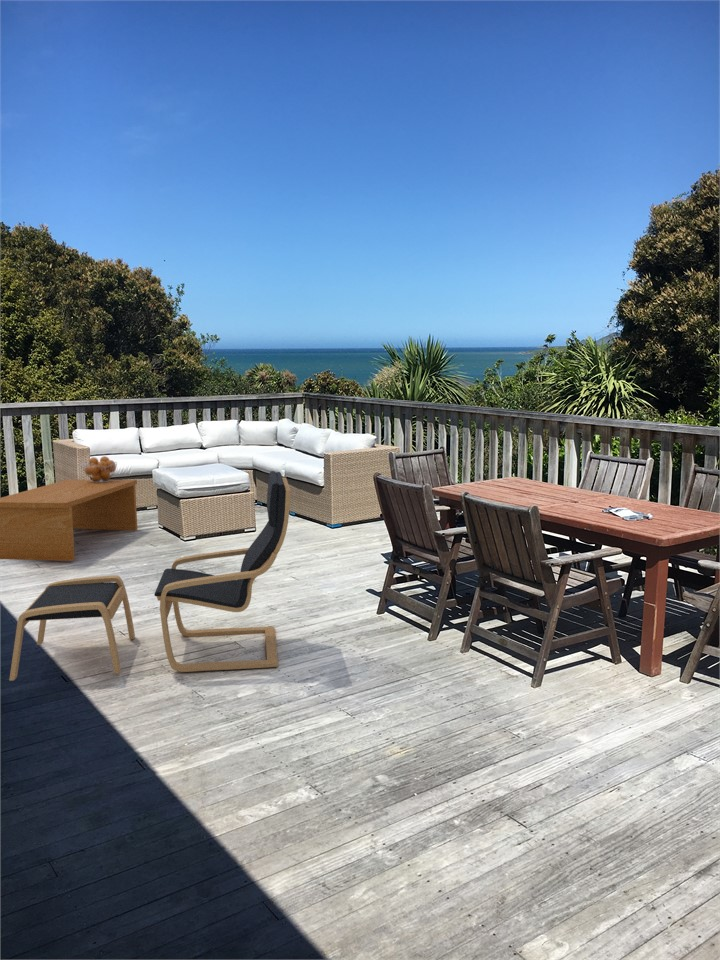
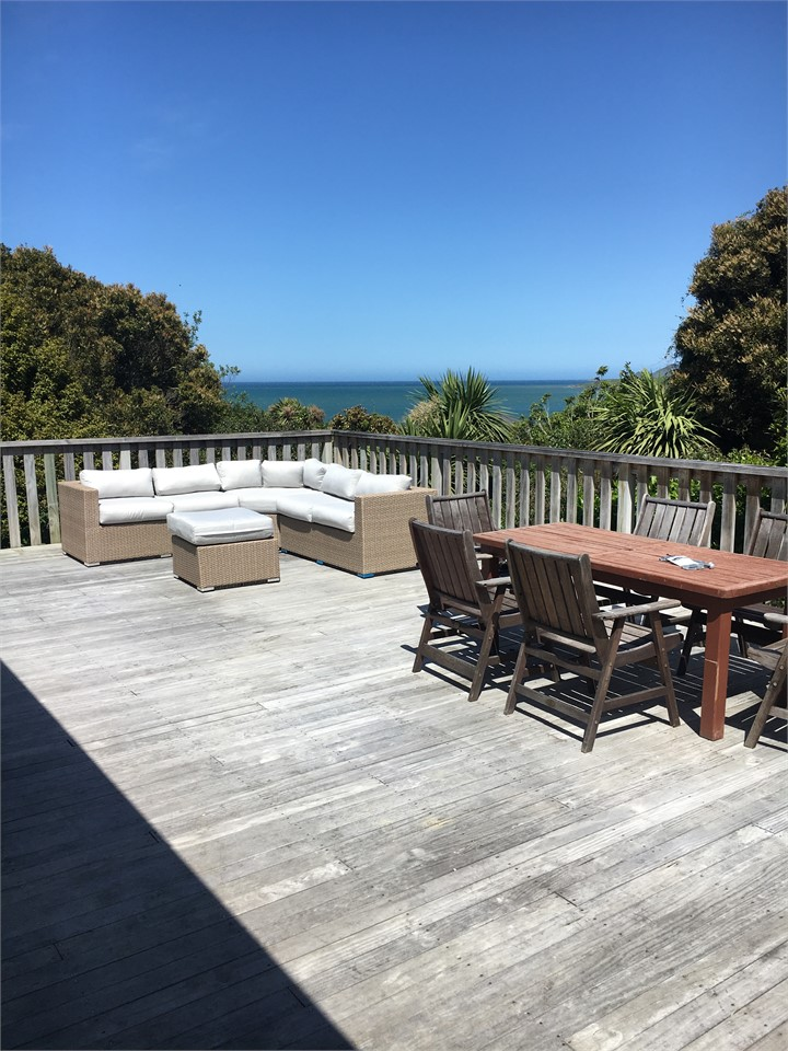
- lounge chair [8,470,291,682]
- fruit basket [81,455,118,482]
- coffee table [0,478,138,562]
